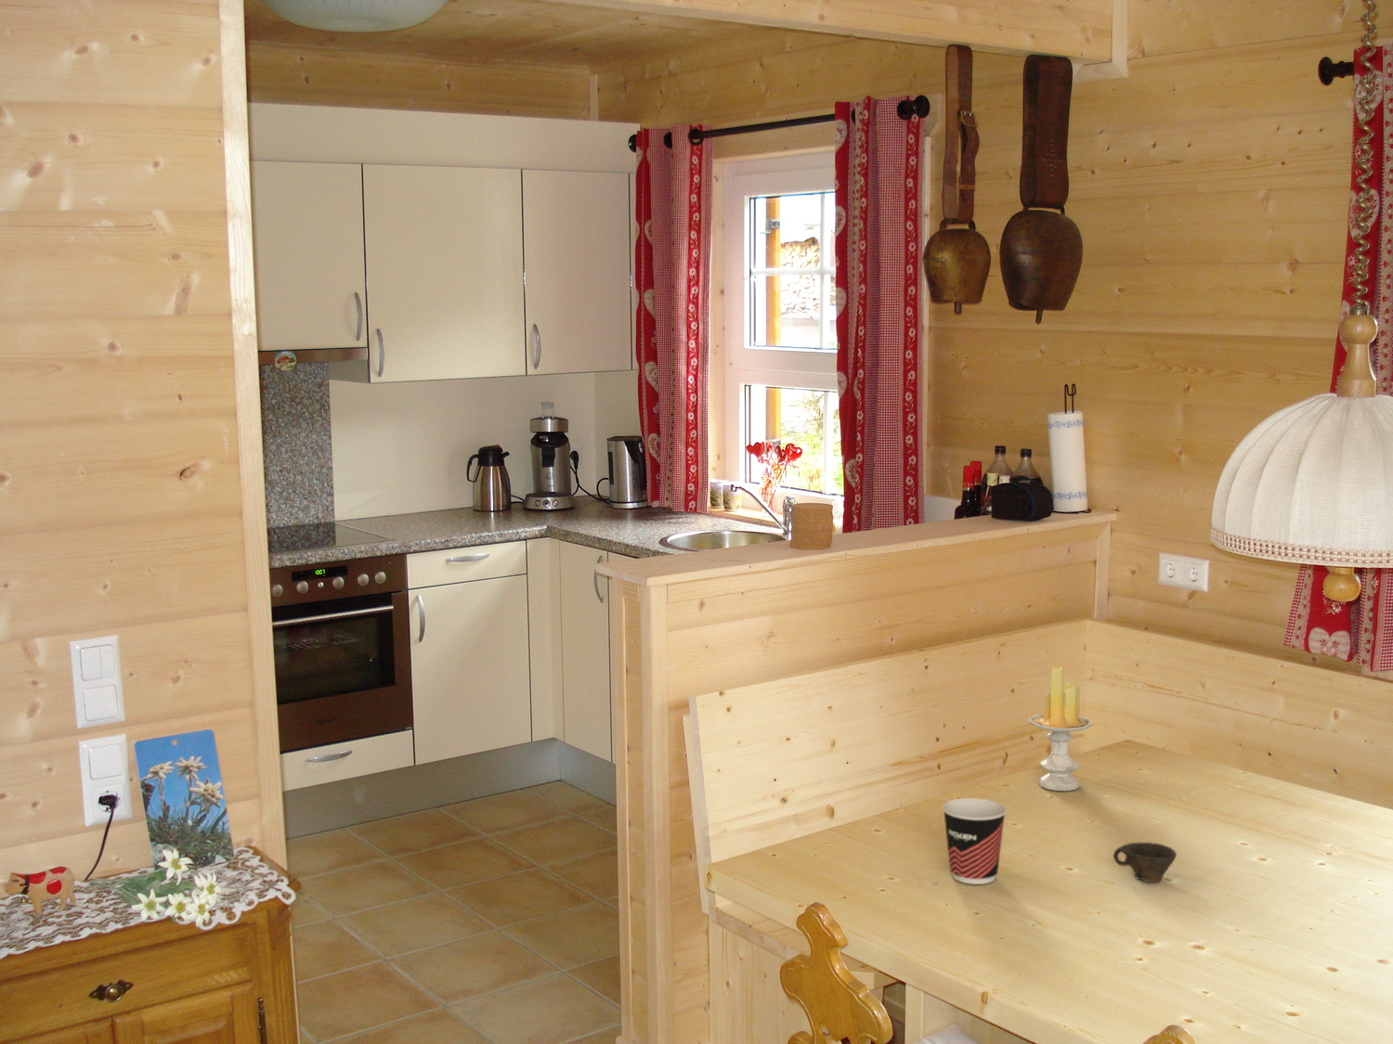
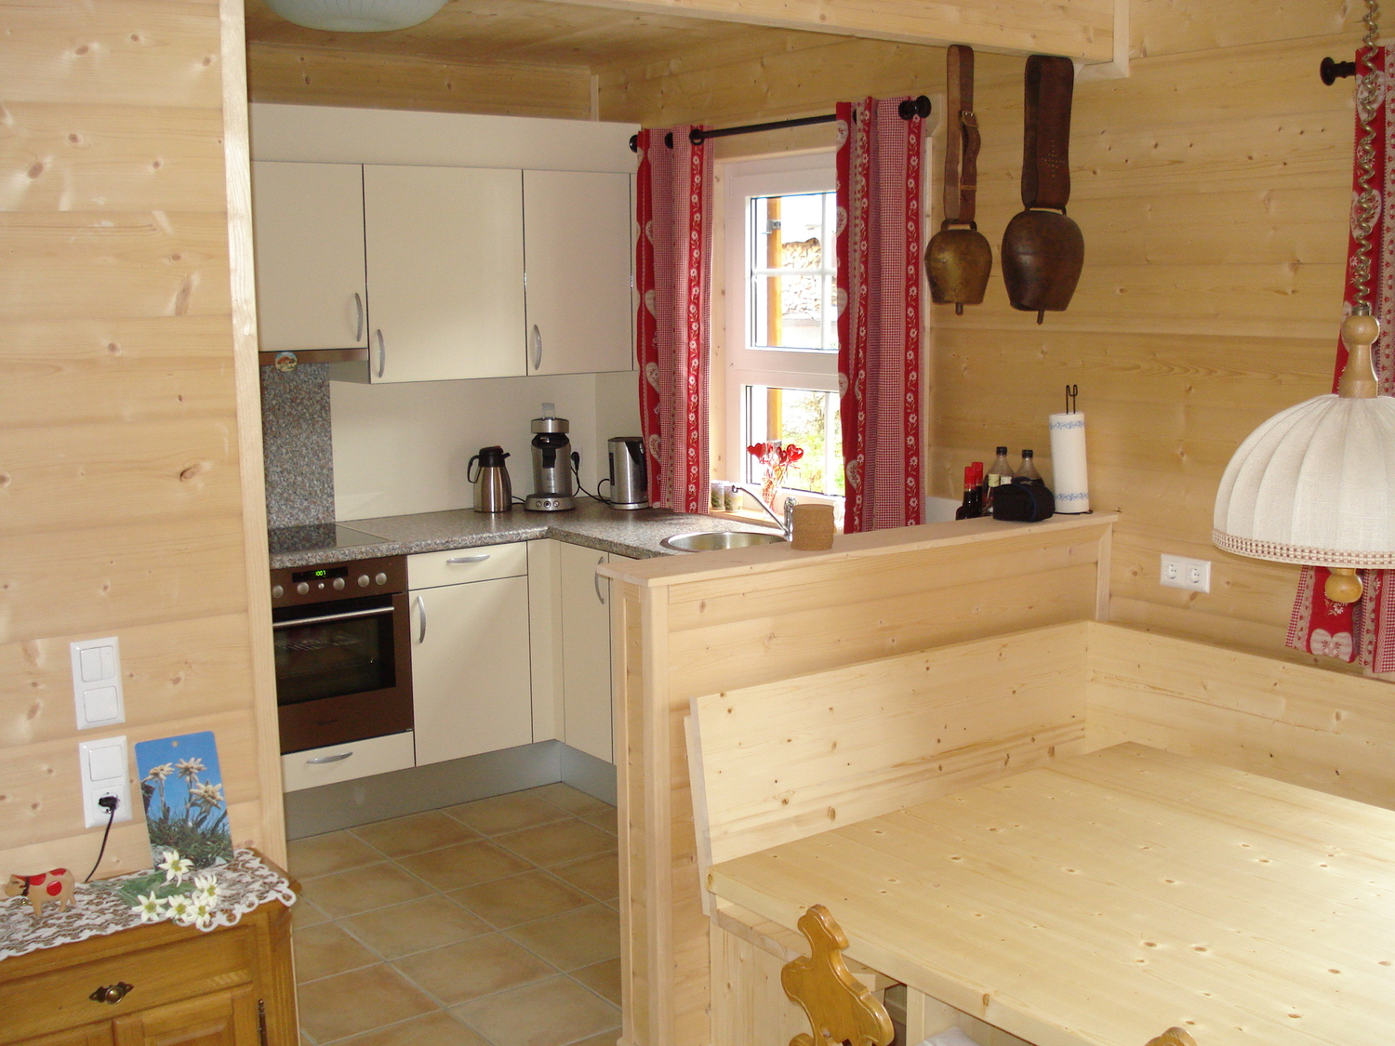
- cup [941,797,1008,885]
- candle [1027,667,1094,792]
- cup [1112,842,1178,884]
